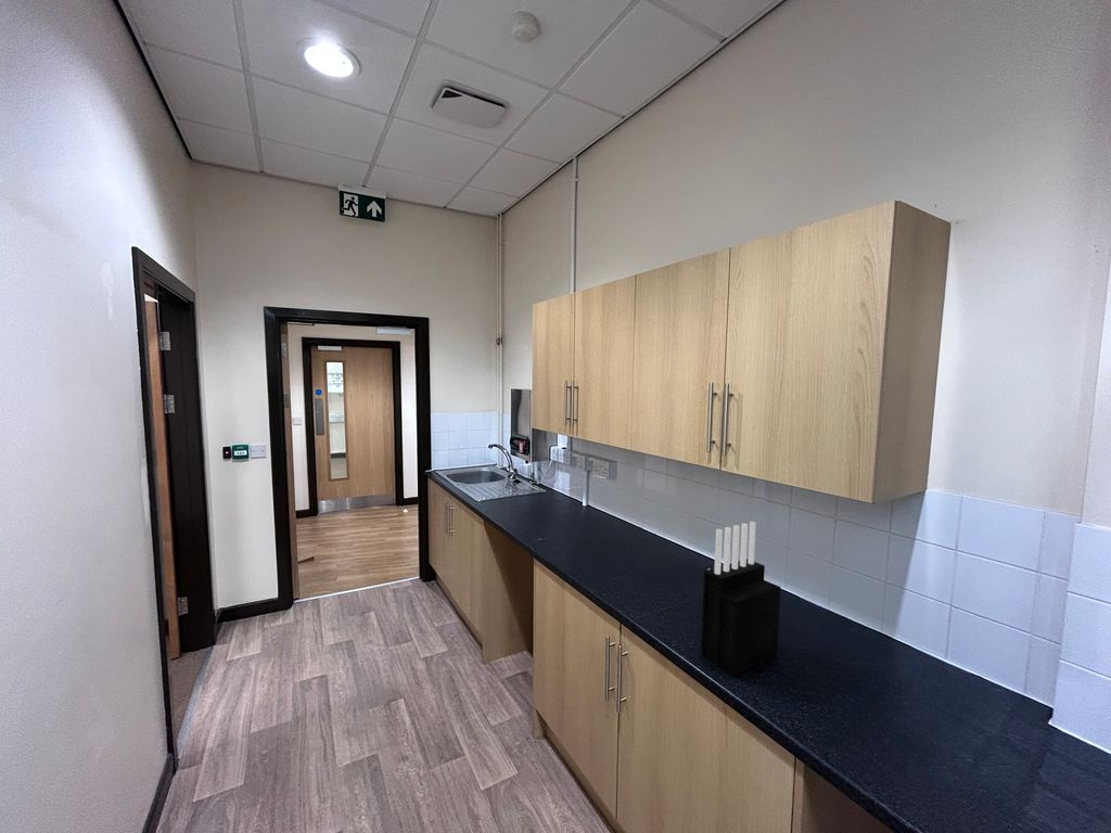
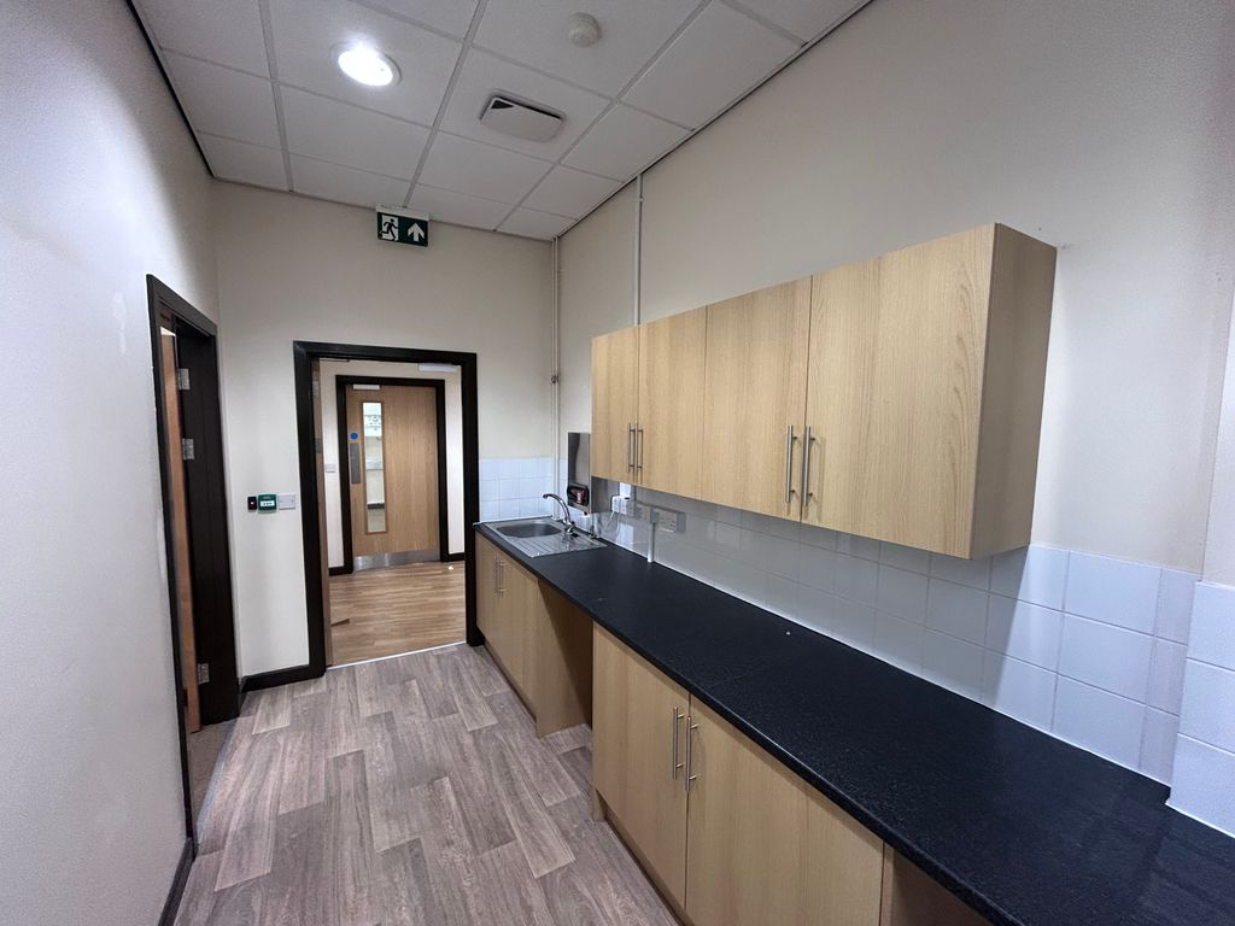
- knife block [700,521,781,677]
